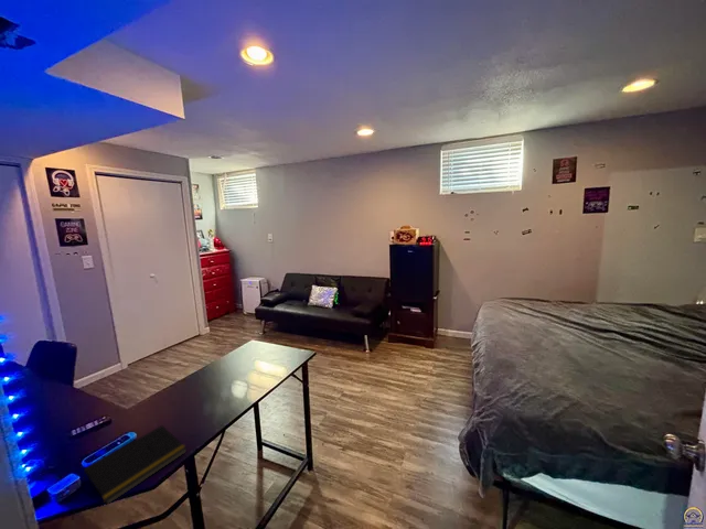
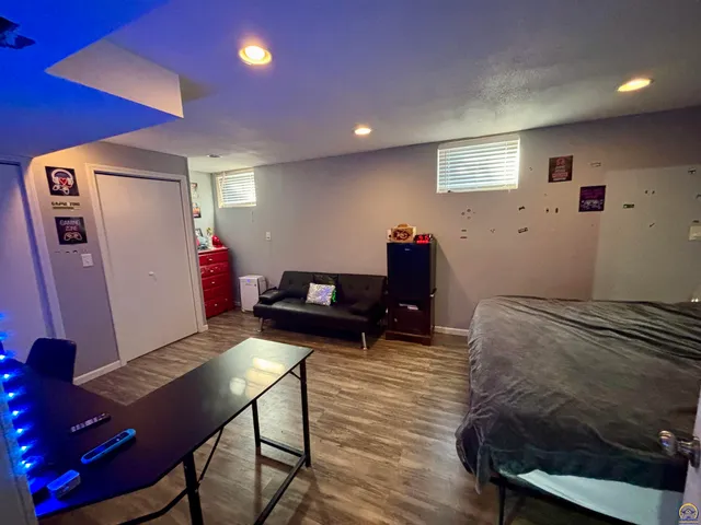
- notepad [83,424,188,506]
